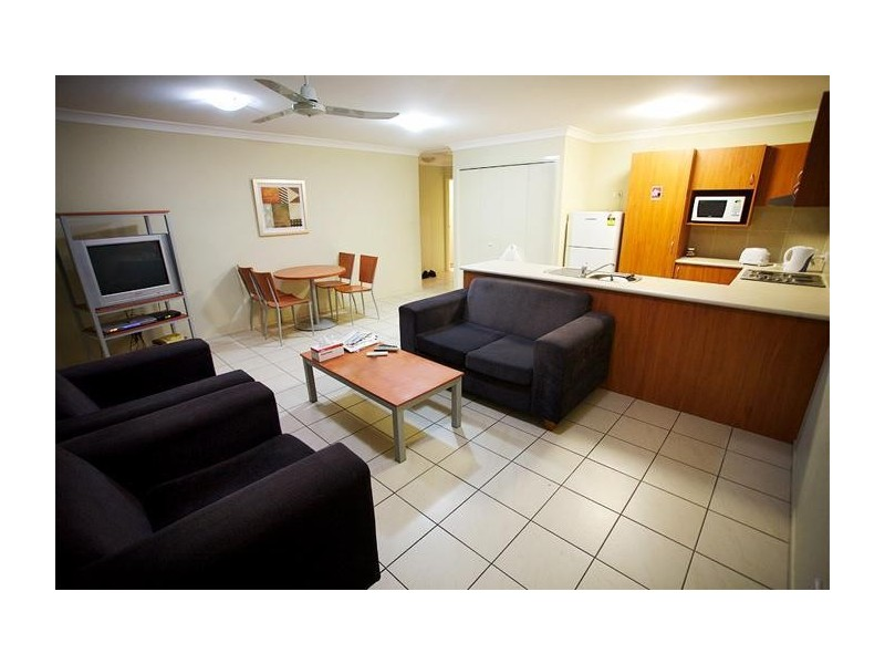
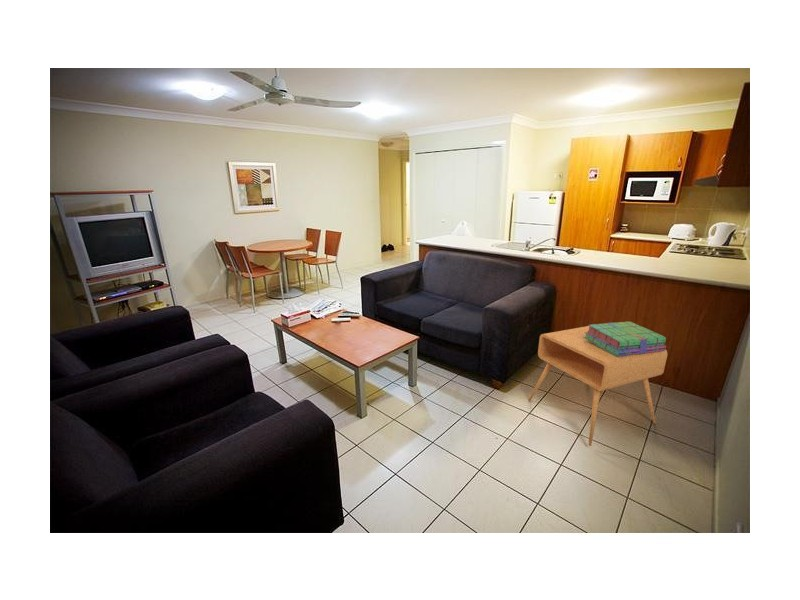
+ side table [527,325,668,447]
+ stack of books [583,320,667,357]
